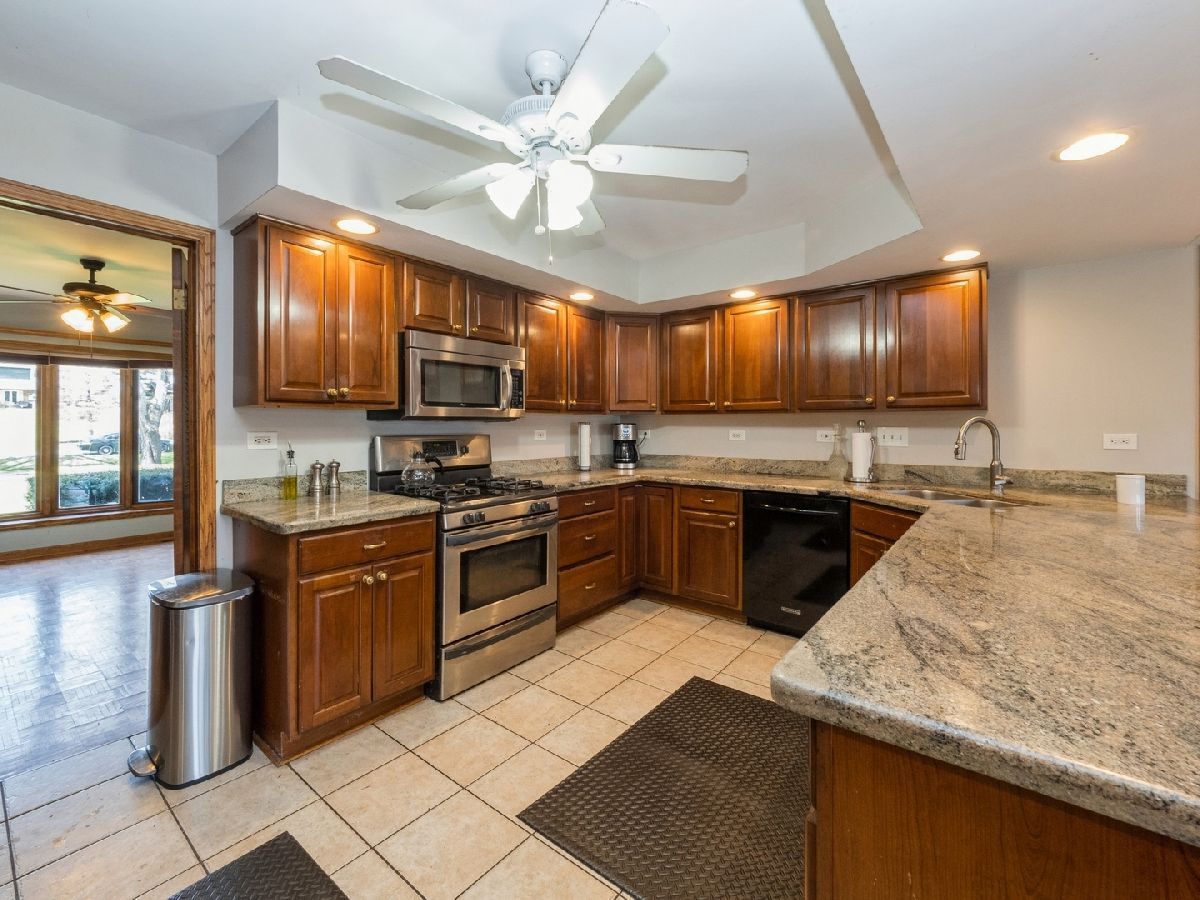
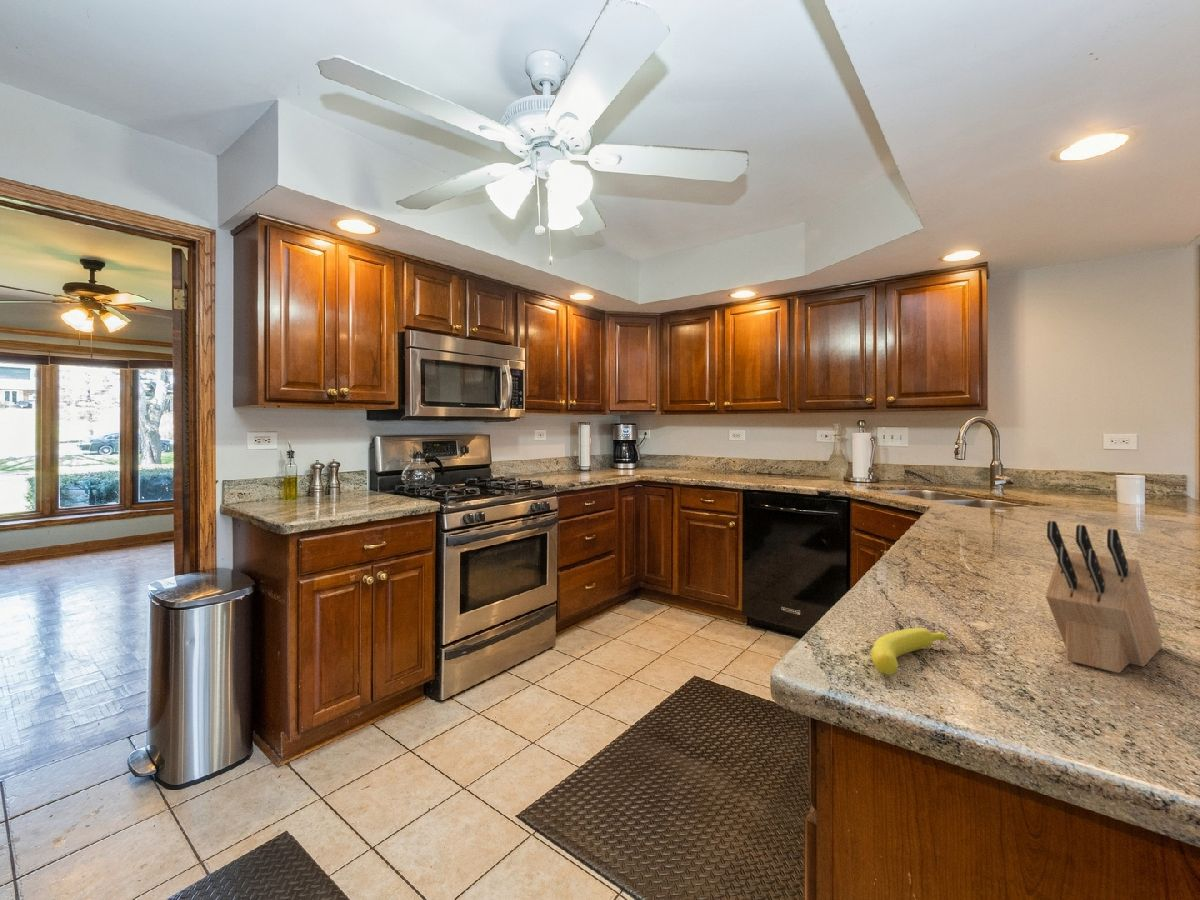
+ banana [870,627,948,676]
+ knife block [1044,520,1163,674]
